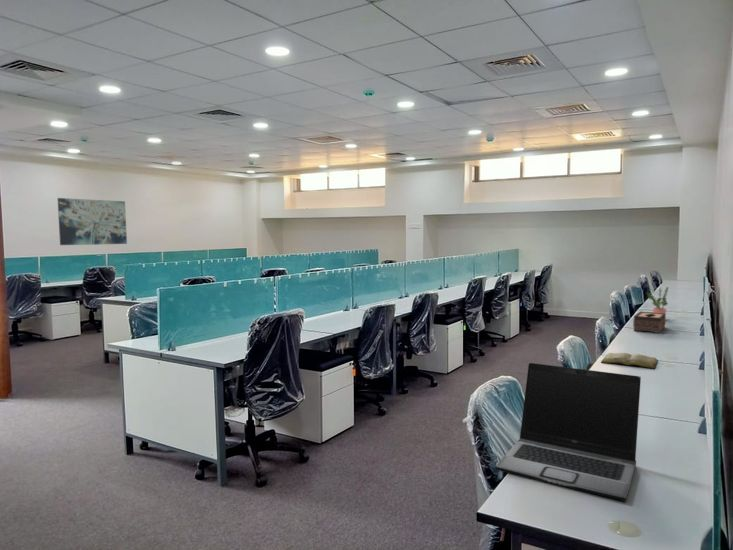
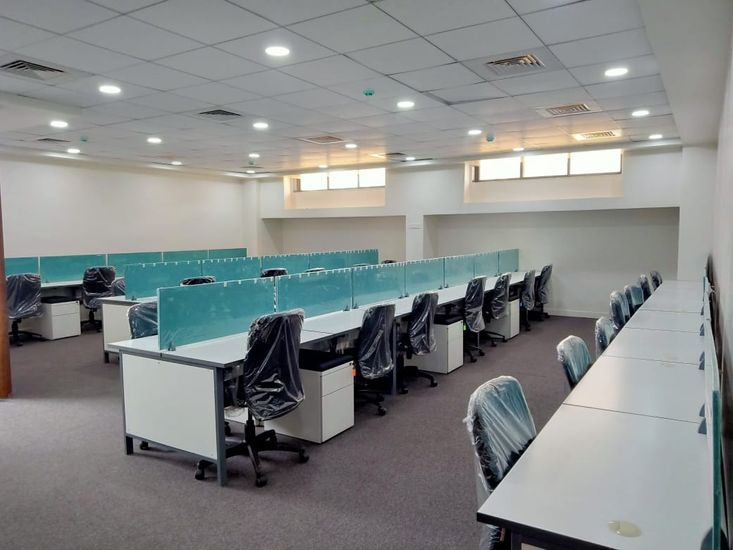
- potted plant [645,286,669,317]
- laptop [494,362,642,503]
- book [600,352,659,369]
- wall art [57,197,128,246]
- tissue box [632,311,667,334]
